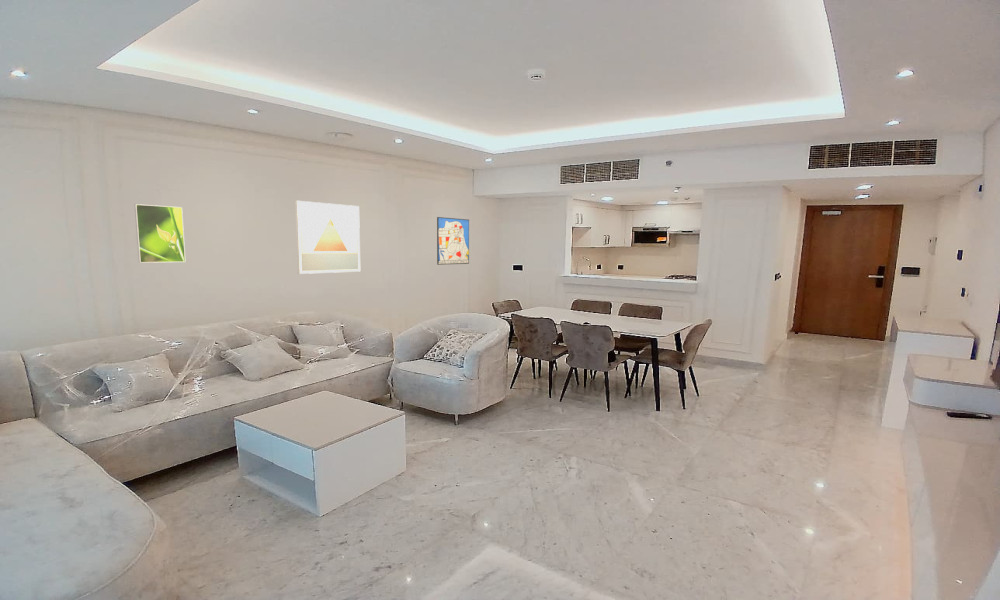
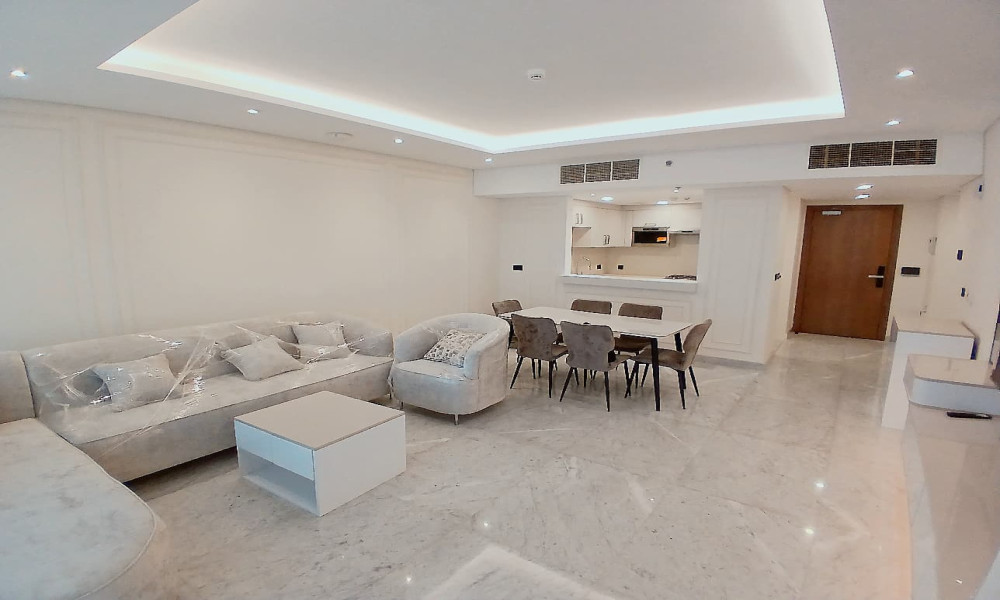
- wall art [436,216,470,266]
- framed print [134,203,187,264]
- wall art [294,200,361,275]
